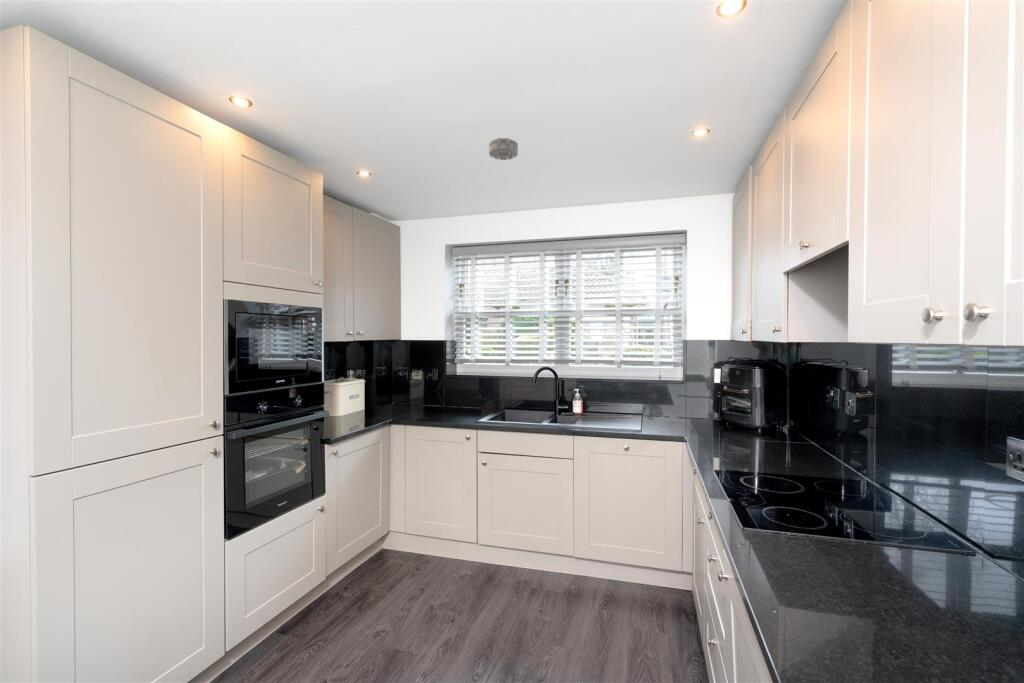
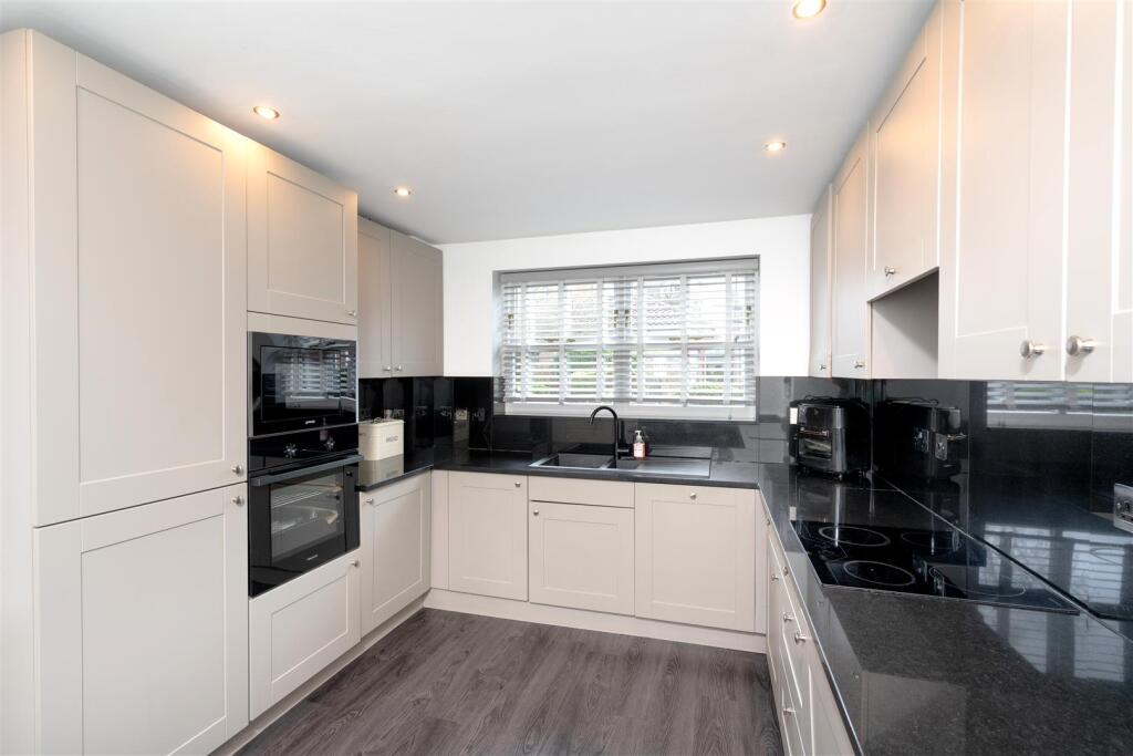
- smoke detector [488,137,519,161]
